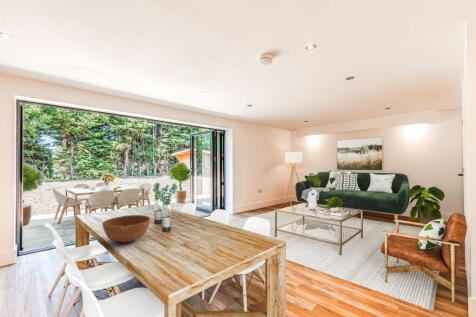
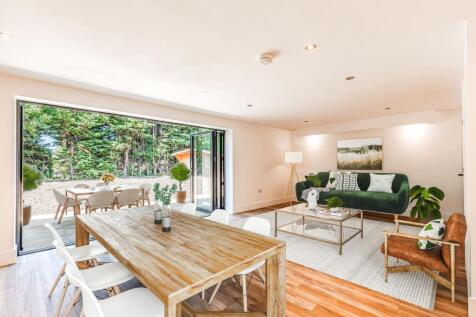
- bowl [101,214,152,243]
